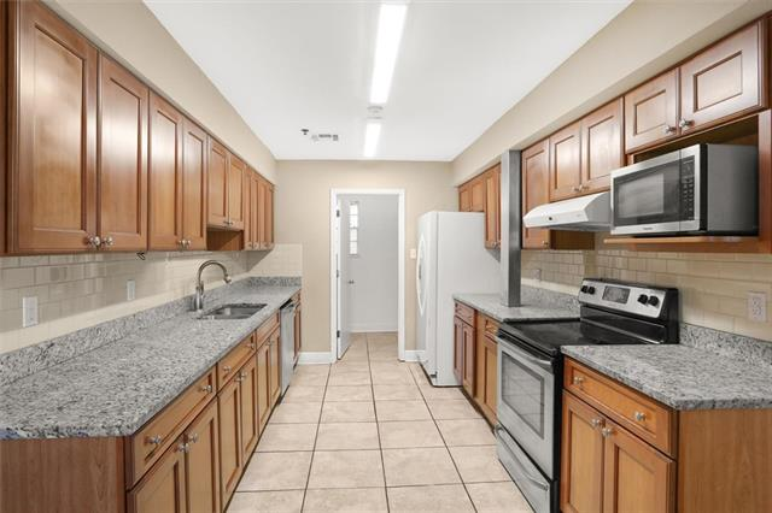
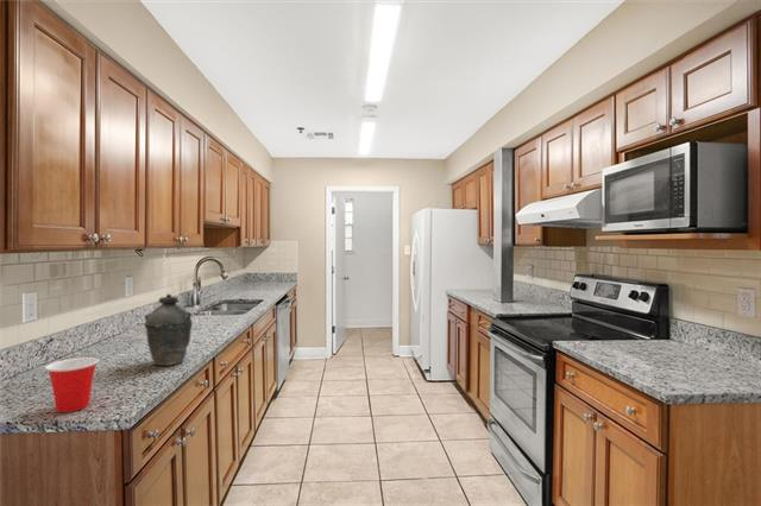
+ cup [44,356,100,413]
+ kettle [143,293,194,367]
